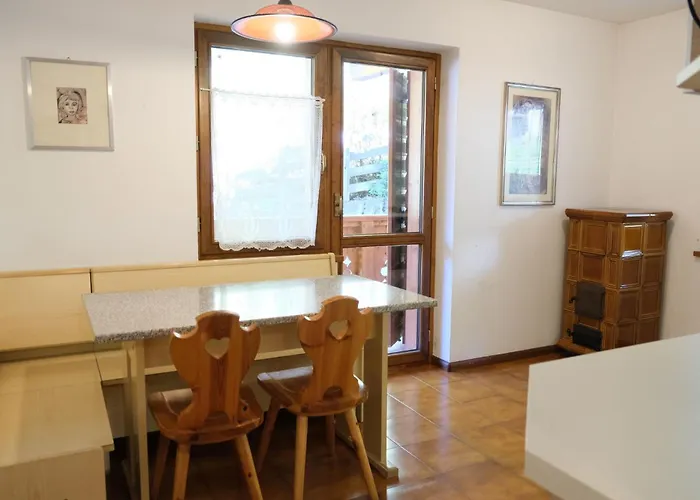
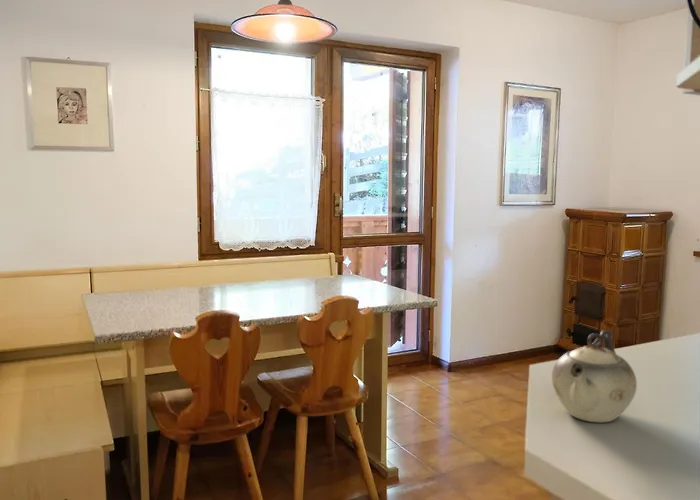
+ teapot [551,329,638,423]
